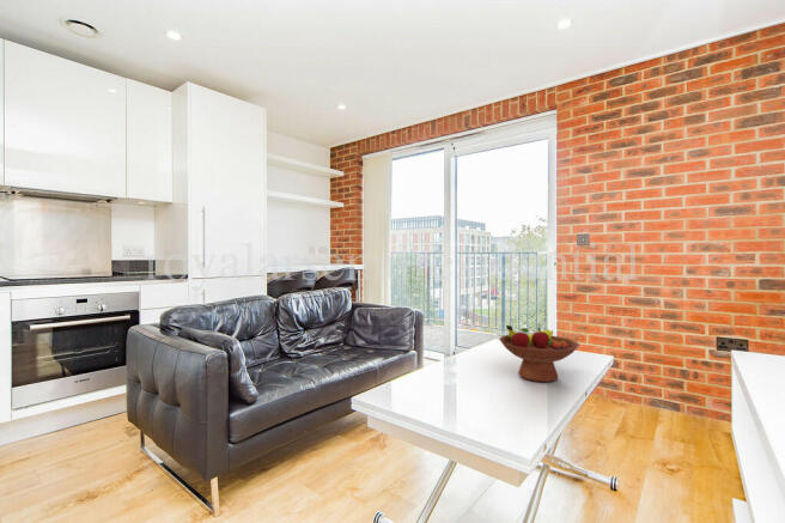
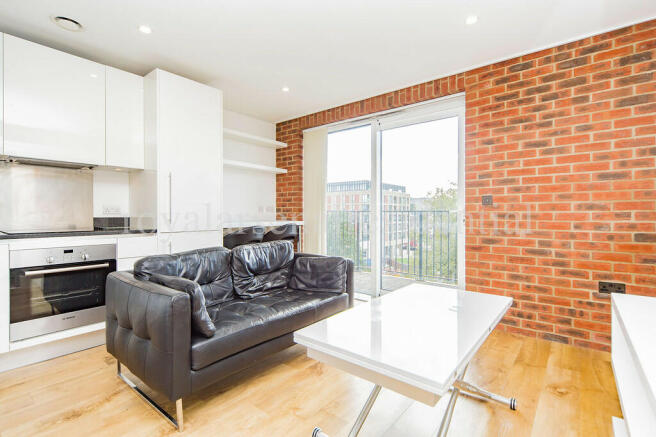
- fruit bowl [498,324,580,383]
